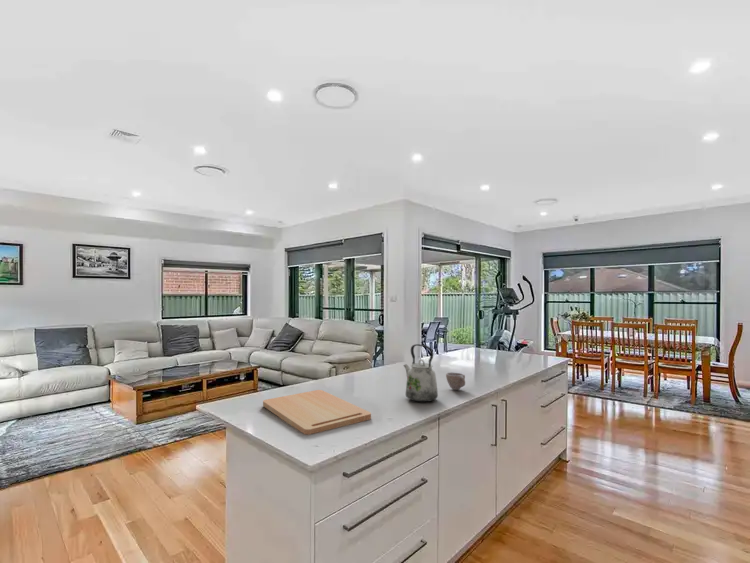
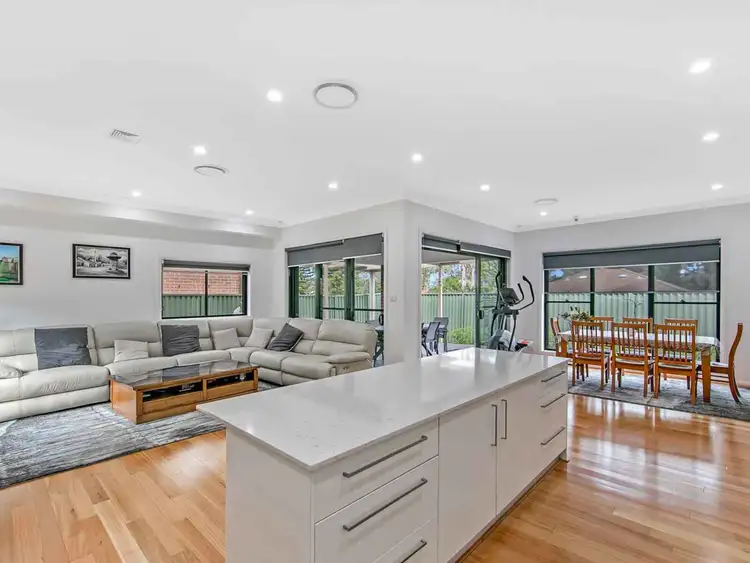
- cup [445,372,466,391]
- cutting board [262,389,372,435]
- kettle [403,343,439,403]
